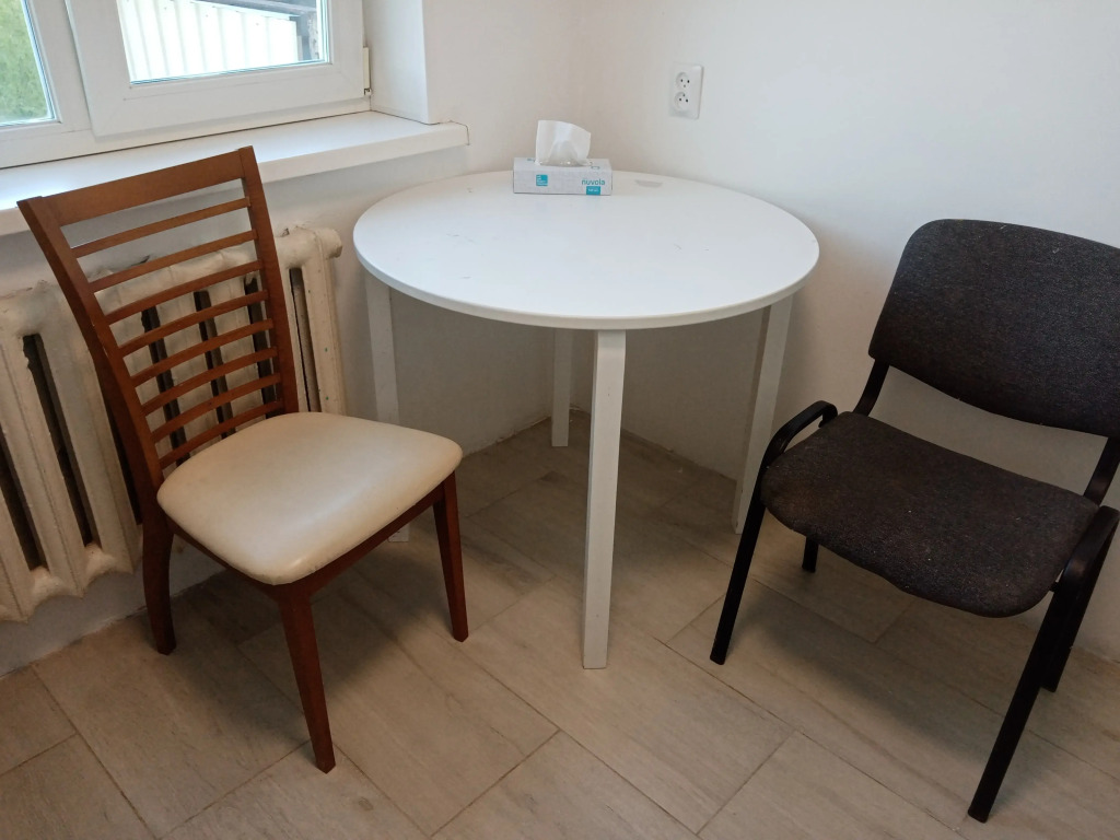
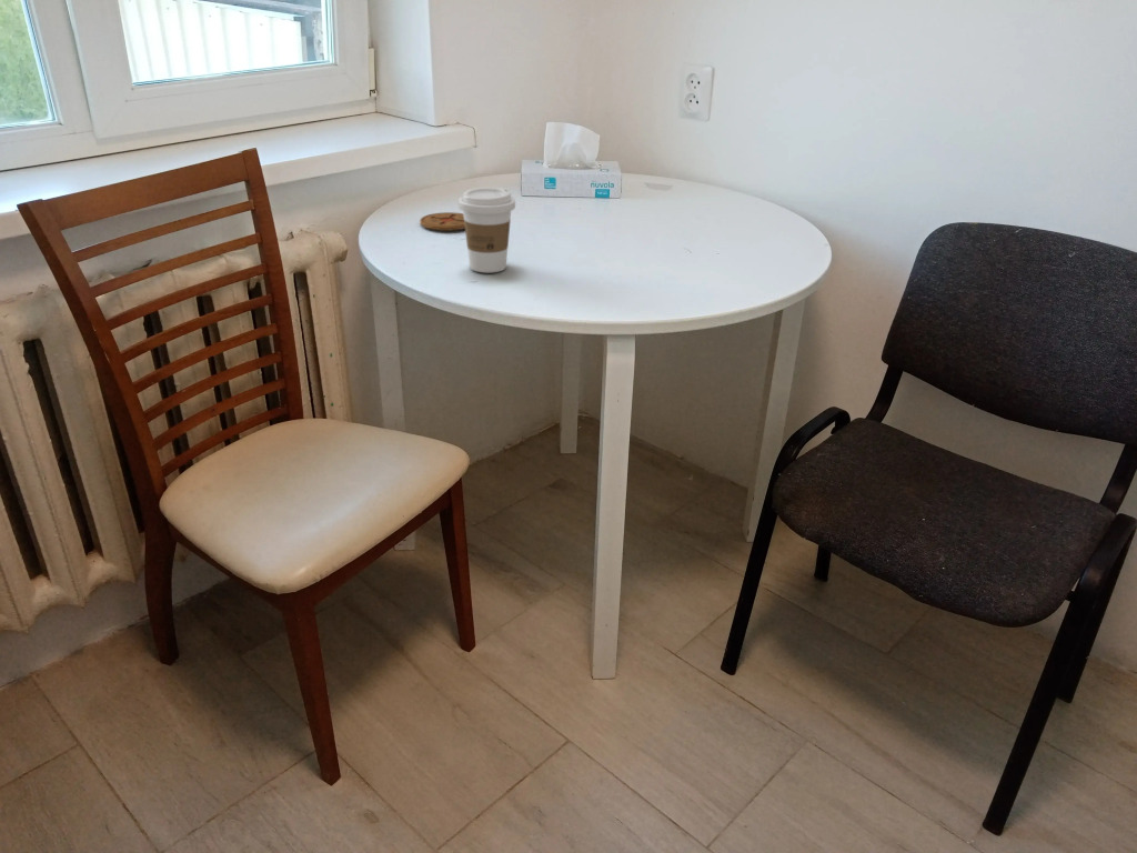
+ coaster [419,211,465,231]
+ coffee cup [457,187,516,273]
